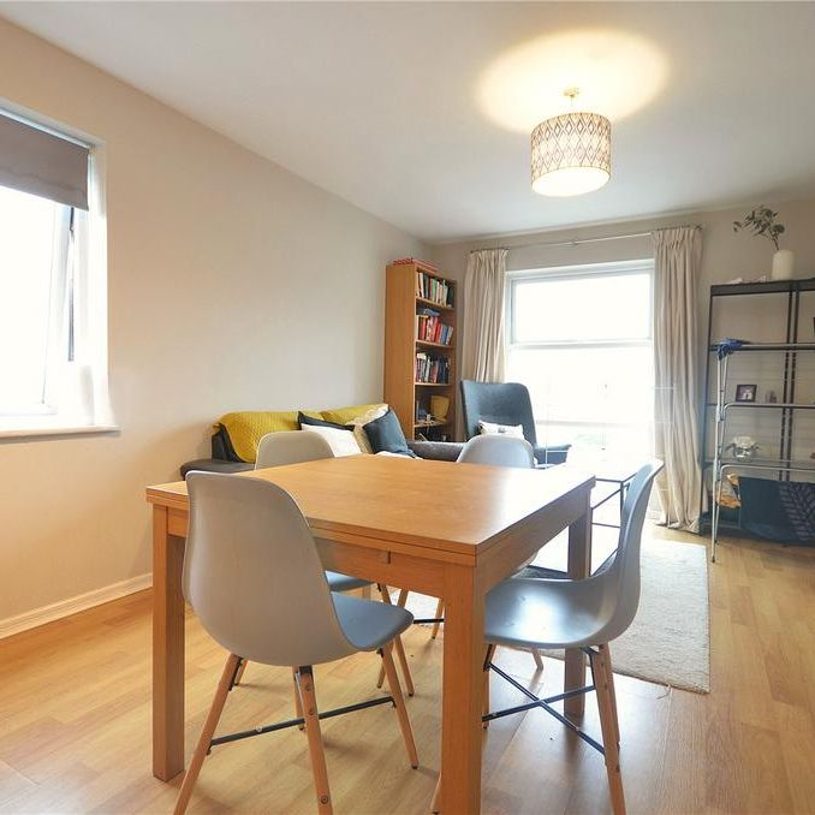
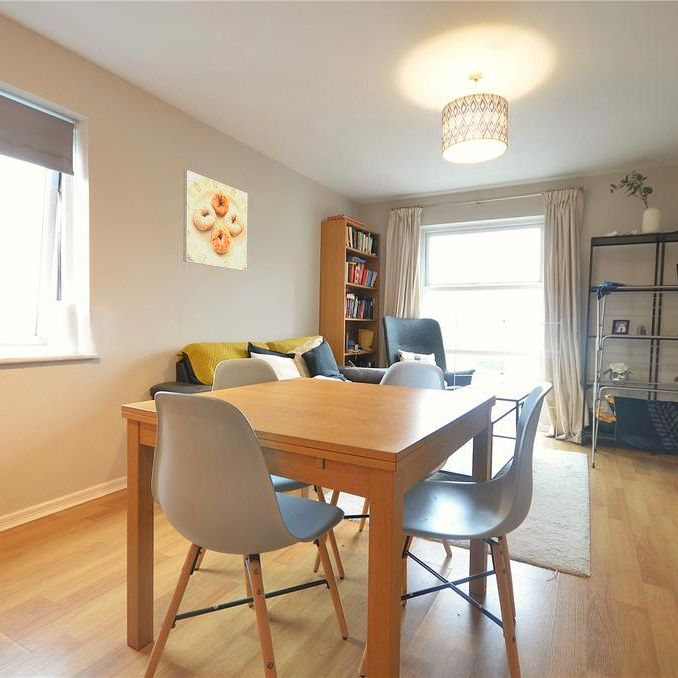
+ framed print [183,169,248,272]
